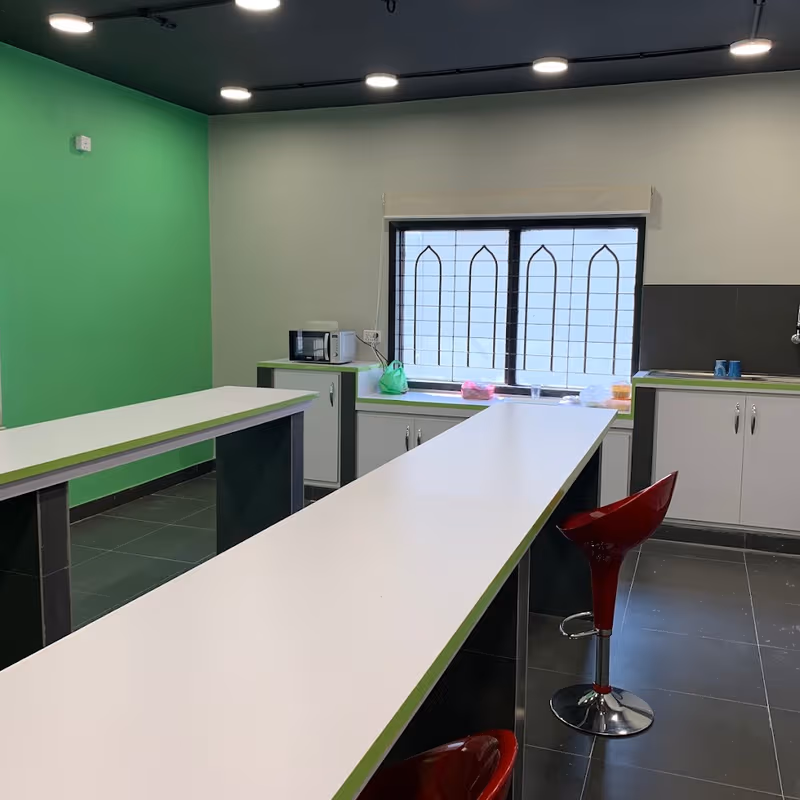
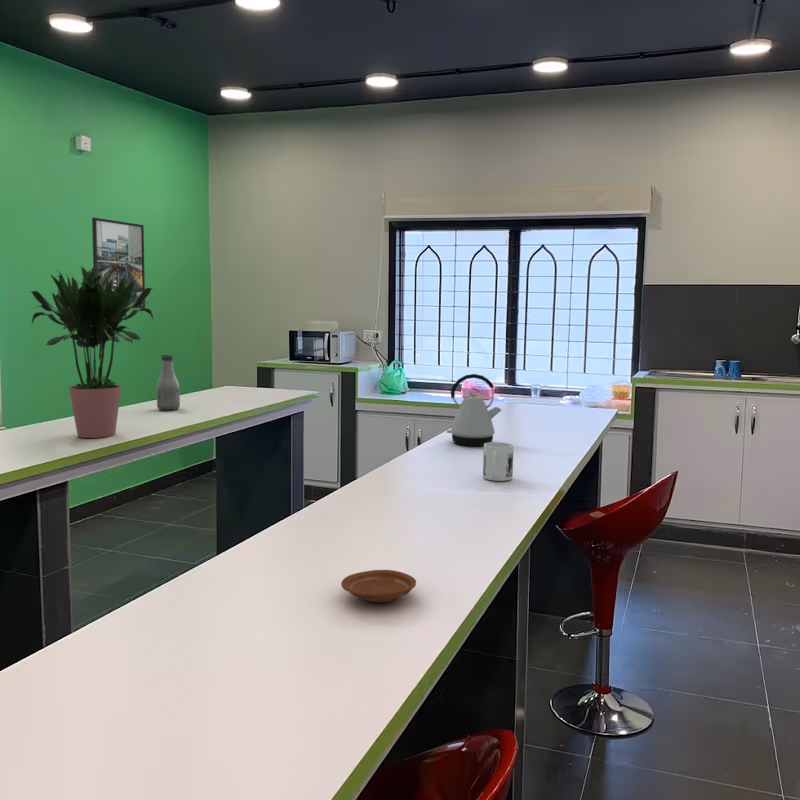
+ bottle [156,354,181,411]
+ plate [340,569,417,603]
+ mug [482,441,515,482]
+ kettle [446,373,502,447]
+ potted plant [29,266,154,439]
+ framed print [91,217,146,309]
